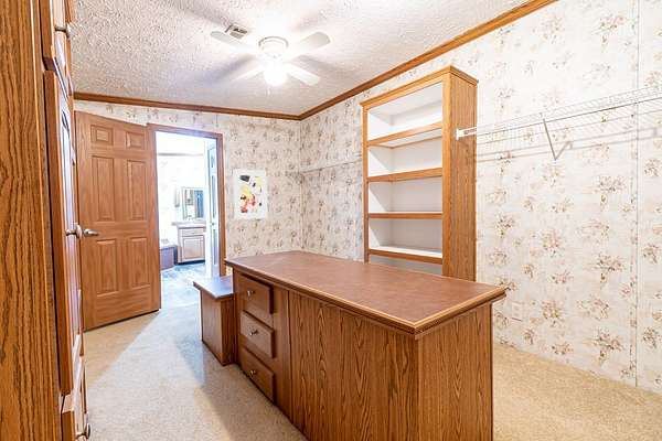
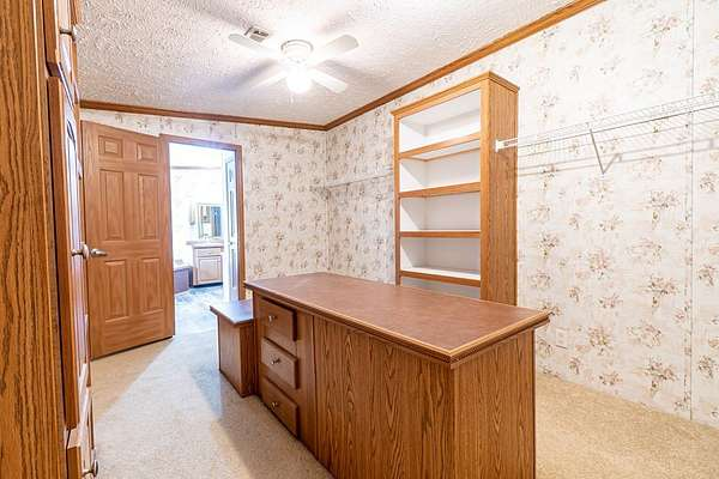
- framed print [232,168,269,220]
